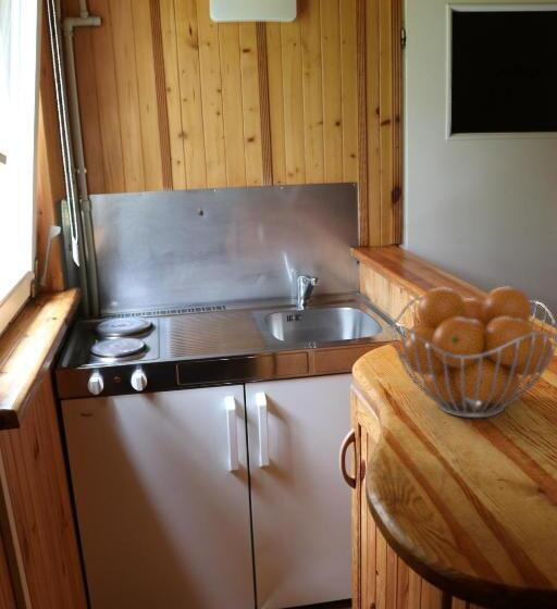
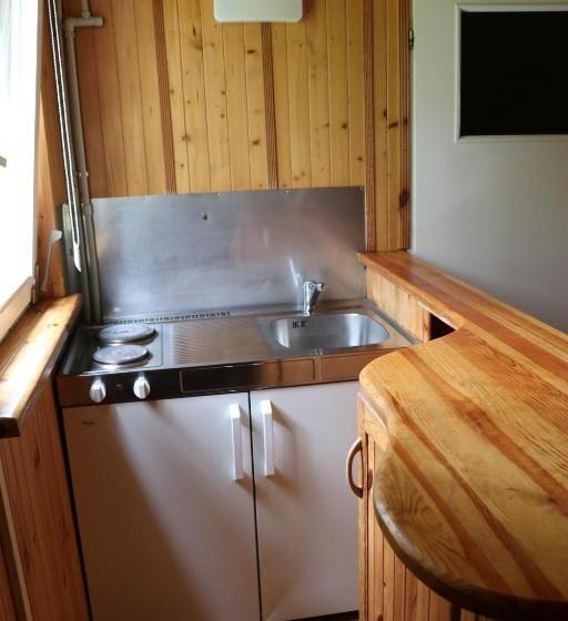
- fruit basket [388,286,557,419]
